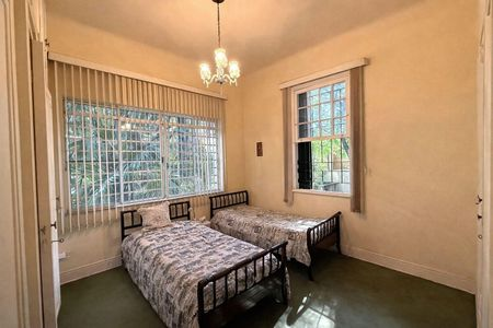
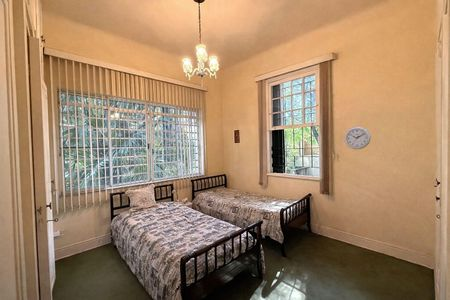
+ wall clock [344,126,371,150]
